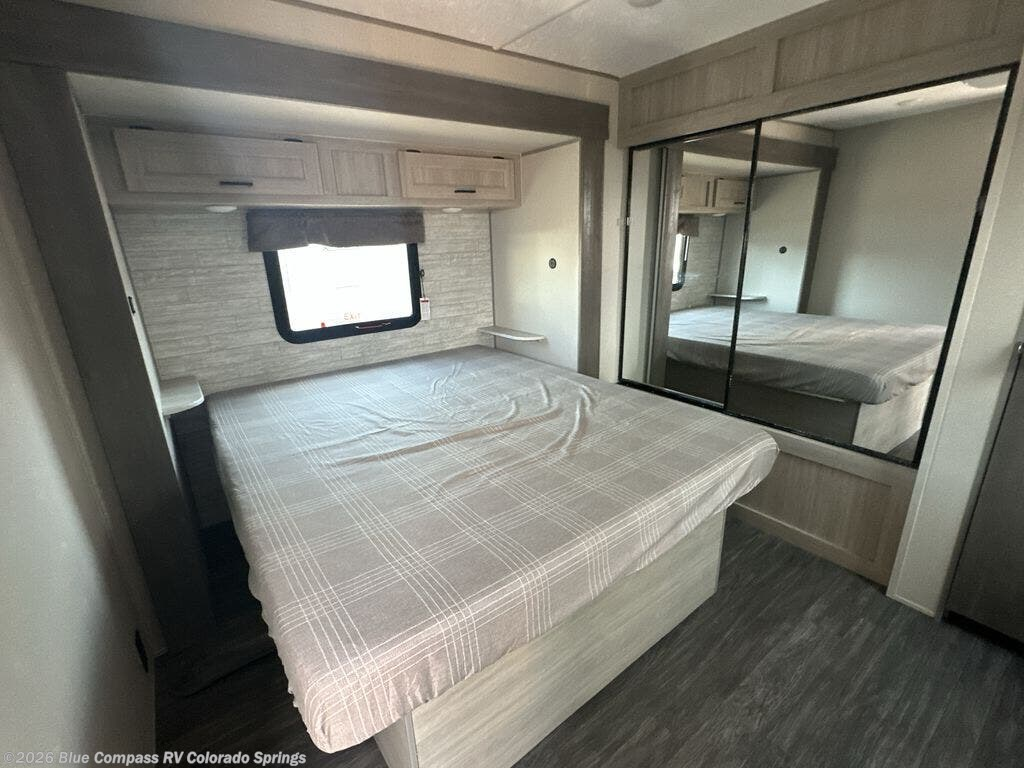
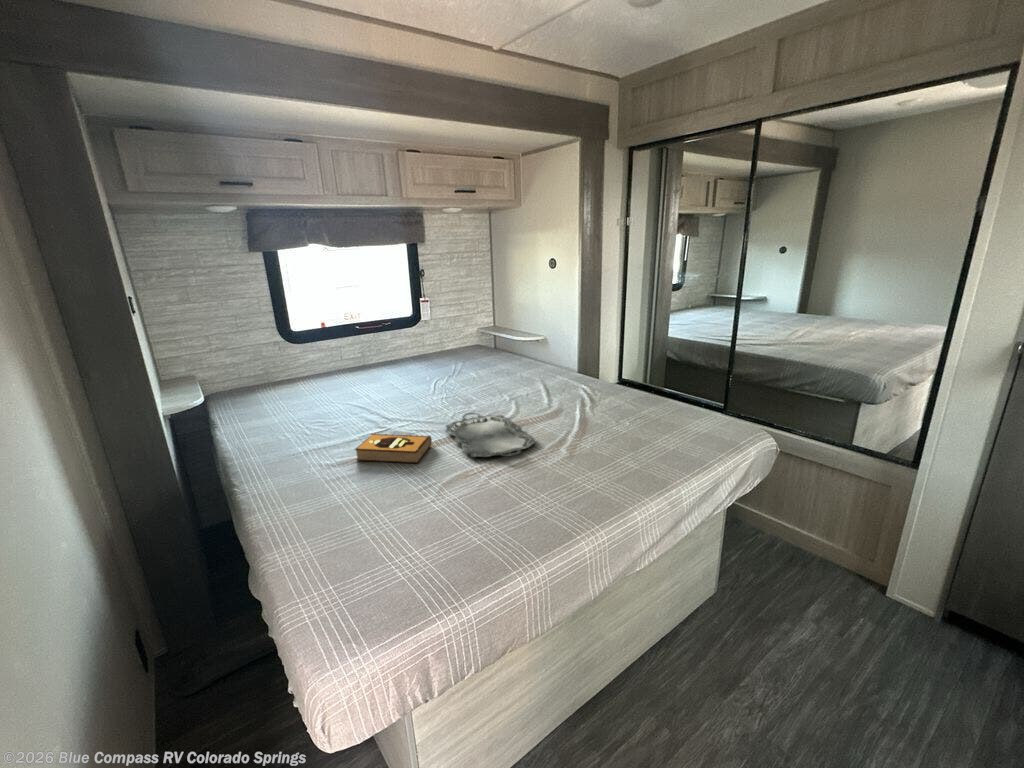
+ hardback book [354,432,433,464]
+ serving tray [444,411,538,458]
